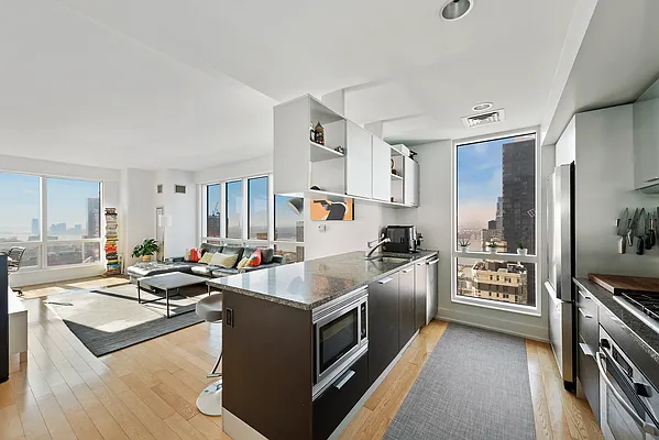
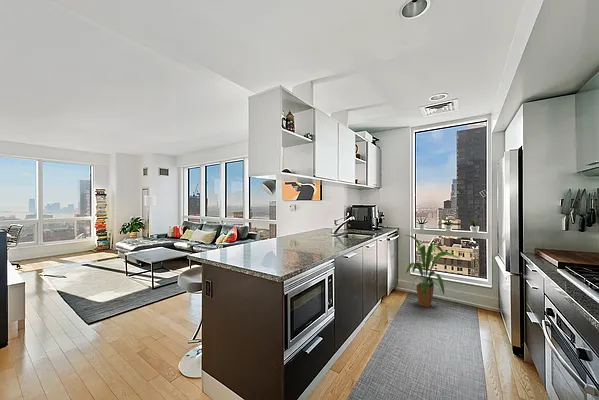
+ house plant [404,234,461,308]
